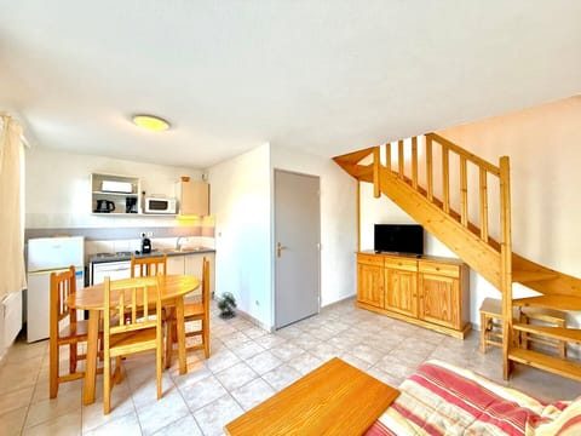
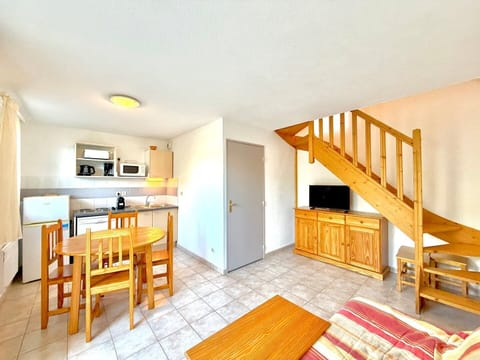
- potted plant [215,291,238,321]
